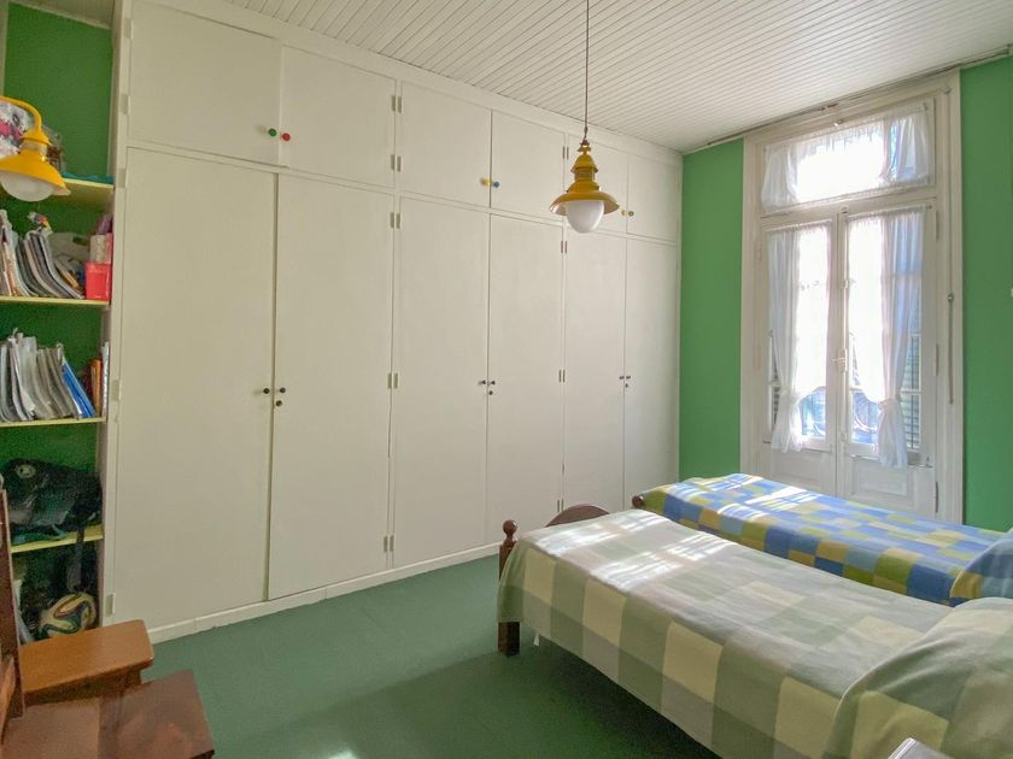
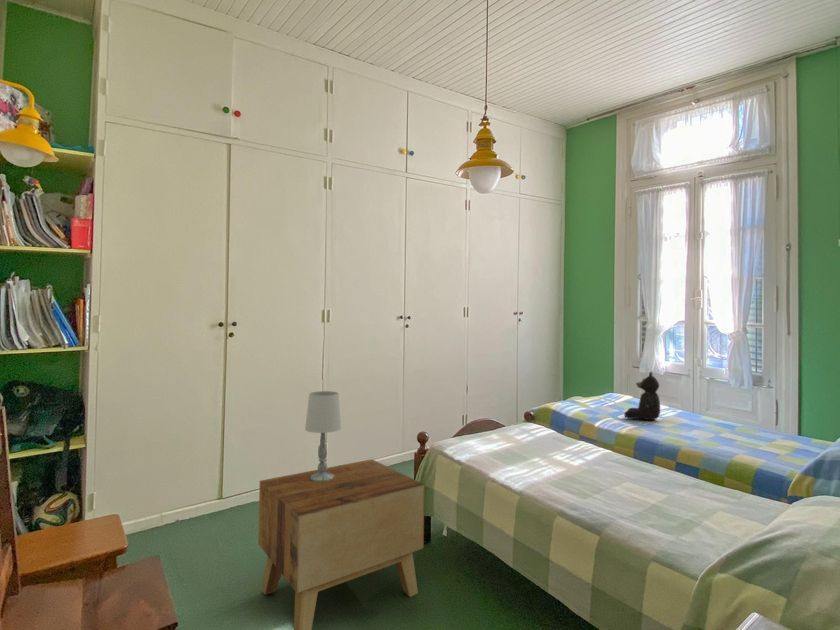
+ table lamp [304,390,342,482]
+ teddy bear [623,370,661,421]
+ side table [257,458,425,630]
